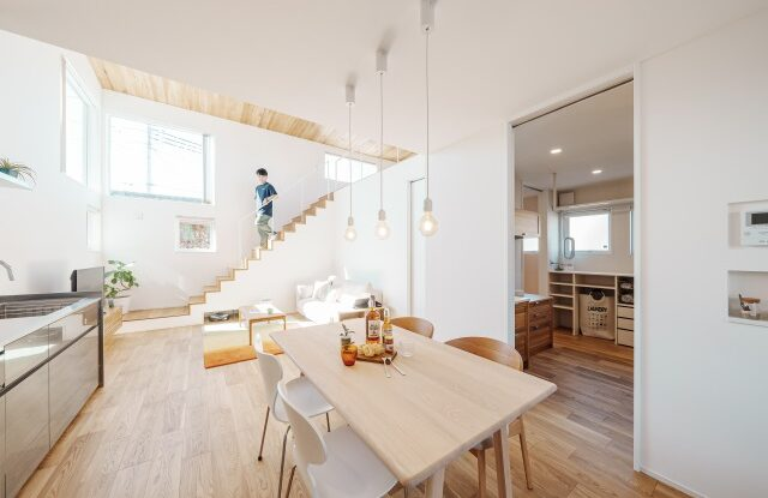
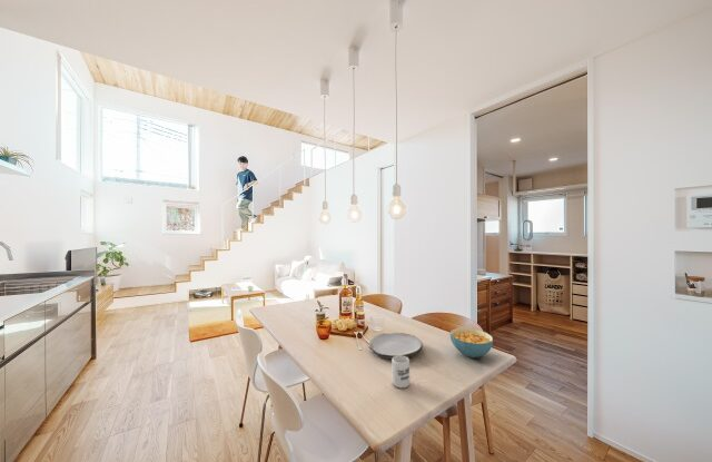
+ cereal bowl [449,327,494,358]
+ cup [390,355,411,390]
+ plate [368,332,424,360]
